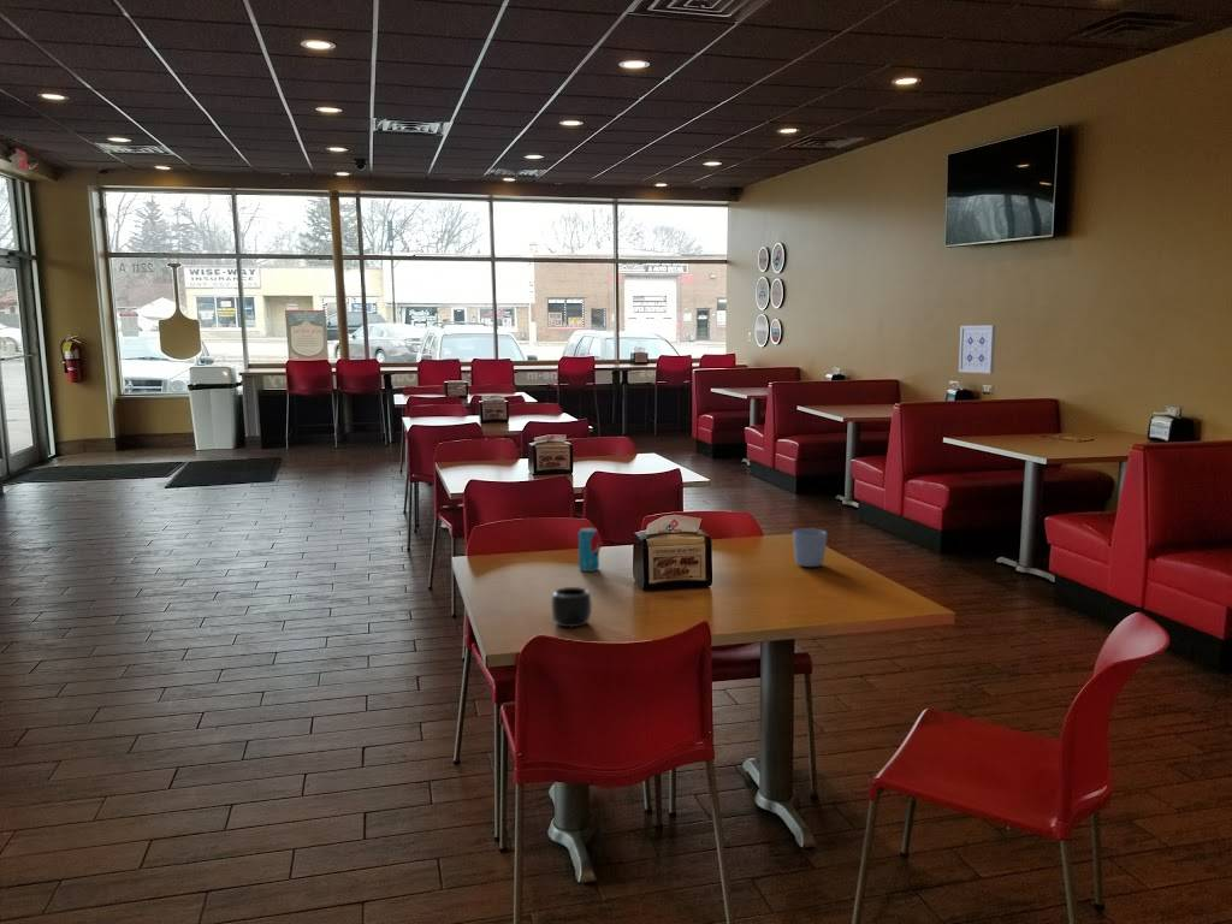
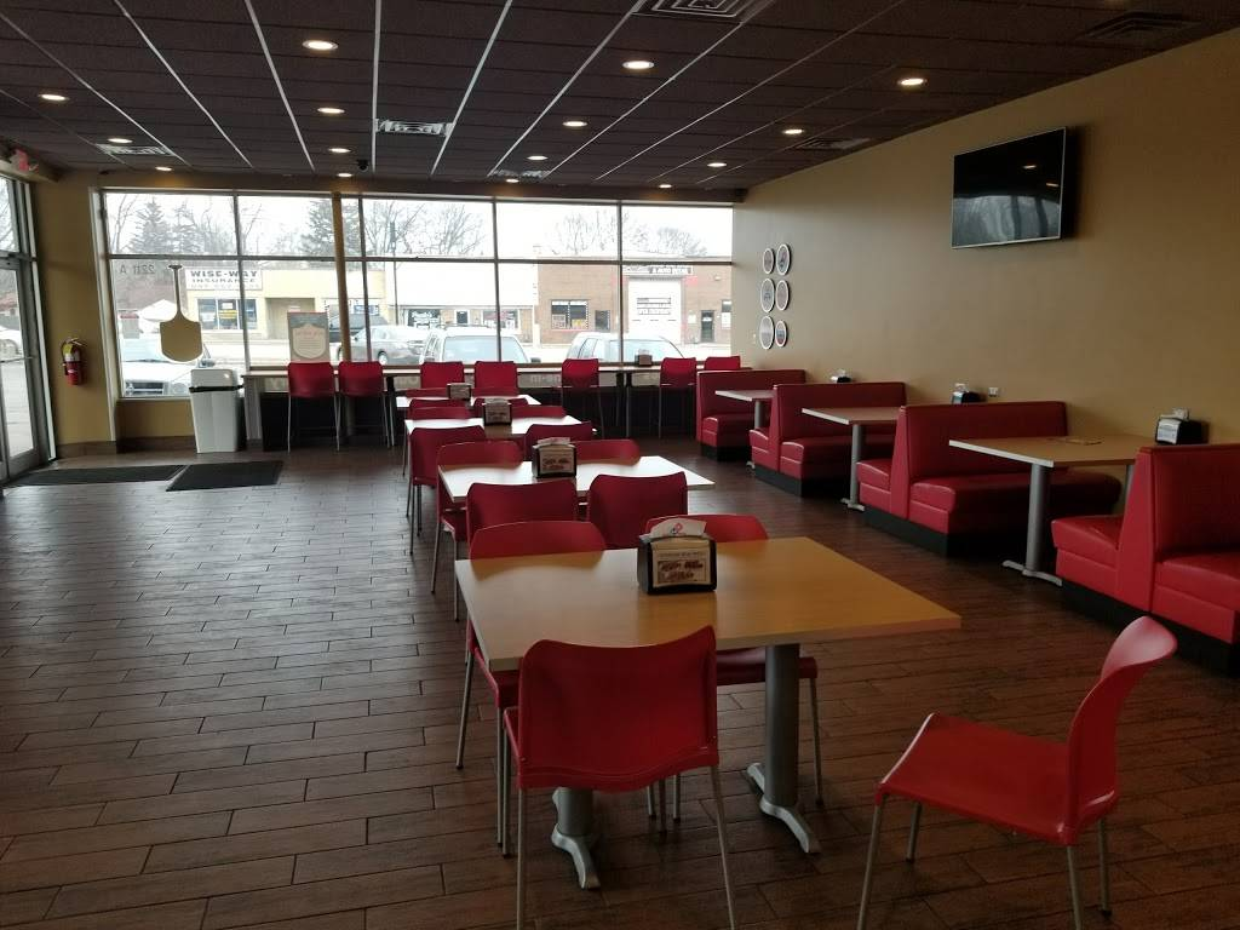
- beverage can [578,527,600,573]
- mug [551,586,593,628]
- mug [792,527,828,568]
- wall art [958,324,996,374]
